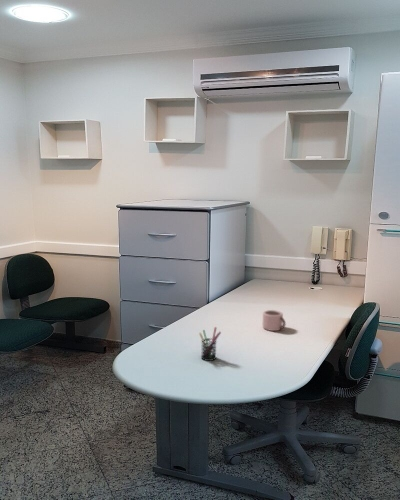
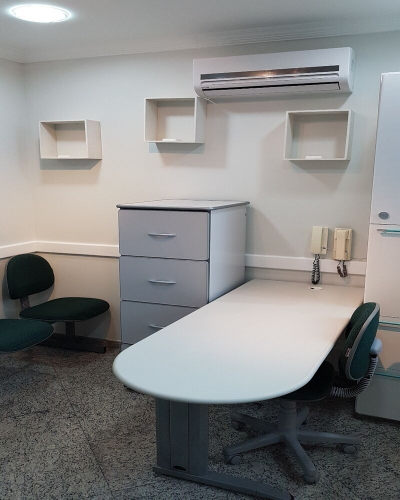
- pen holder [198,326,222,362]
- mug [261,309,287,332]
